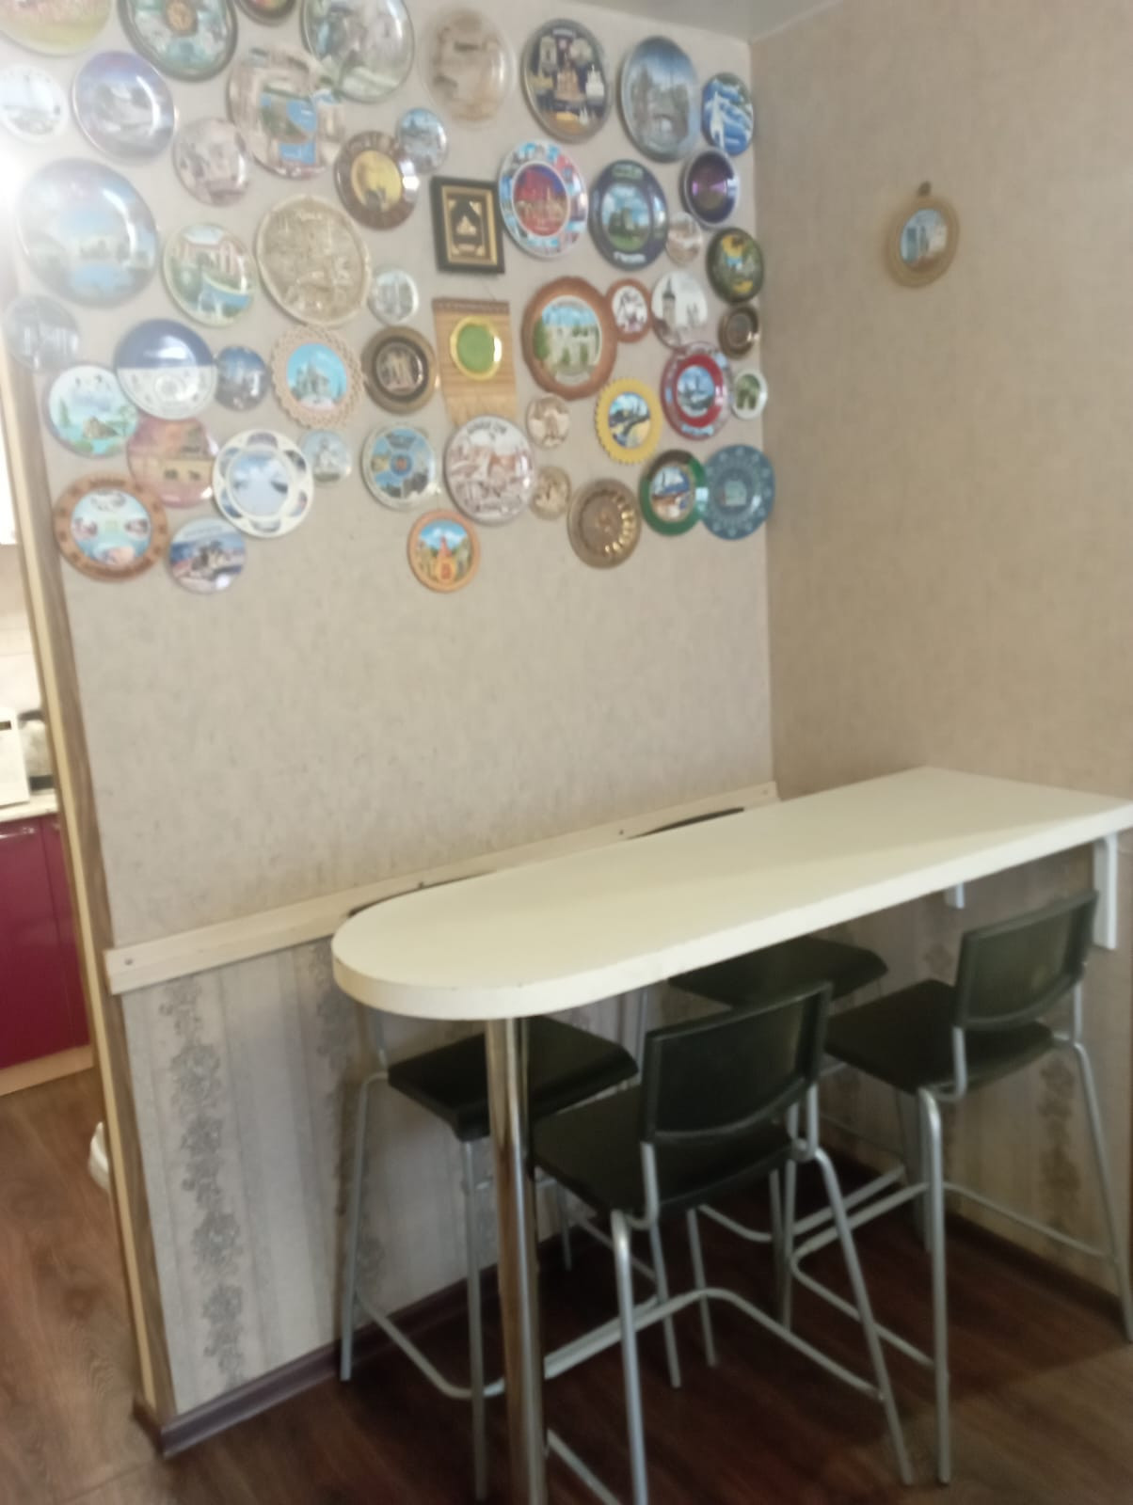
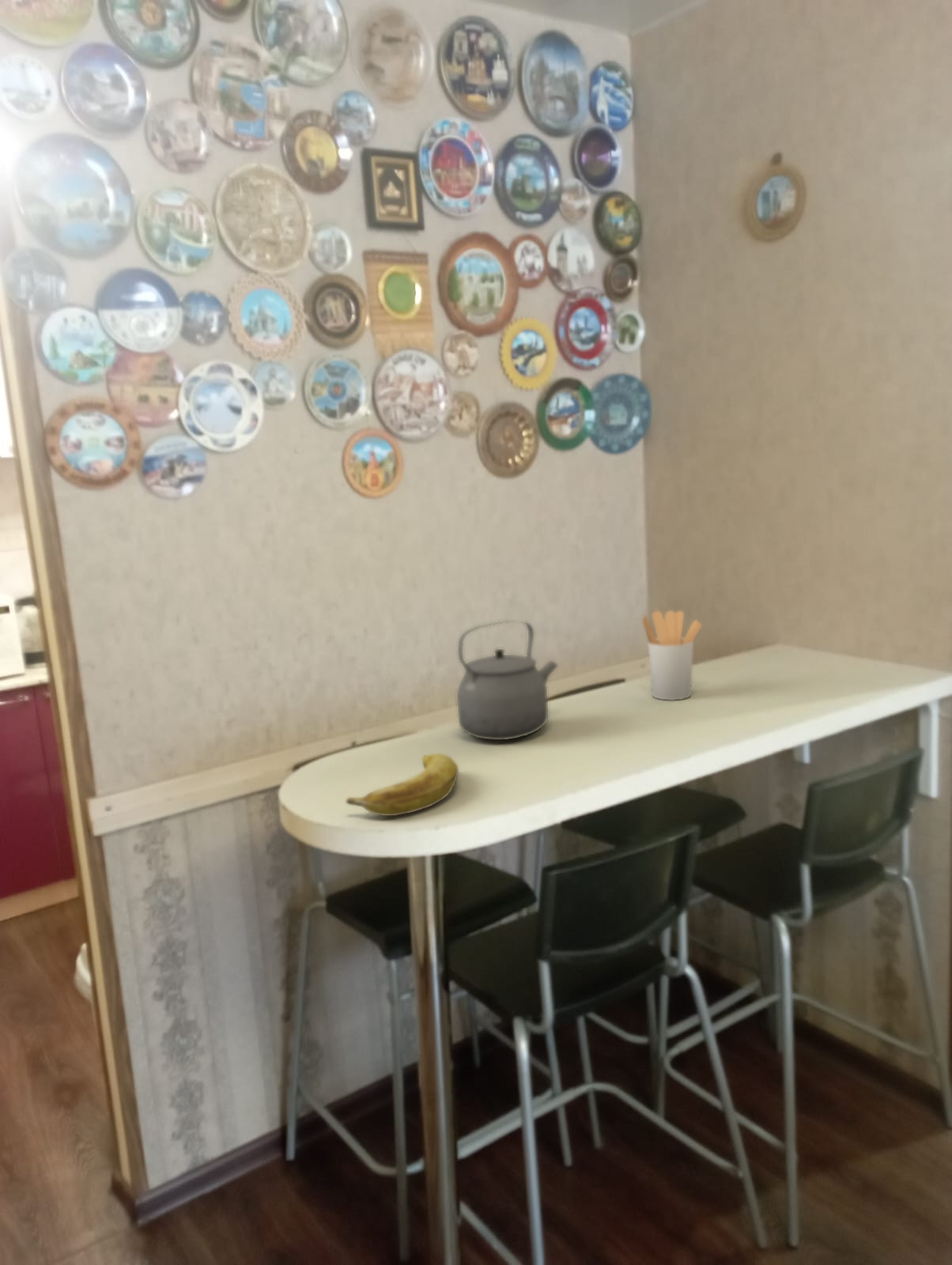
+ banana [345,753,459,817]
+ tea kettle [456,621,558,741]
+ utensil holder [642,610,703,701]
